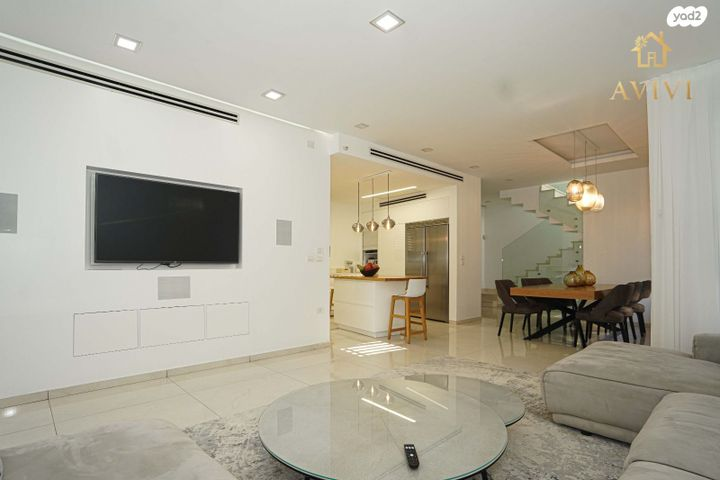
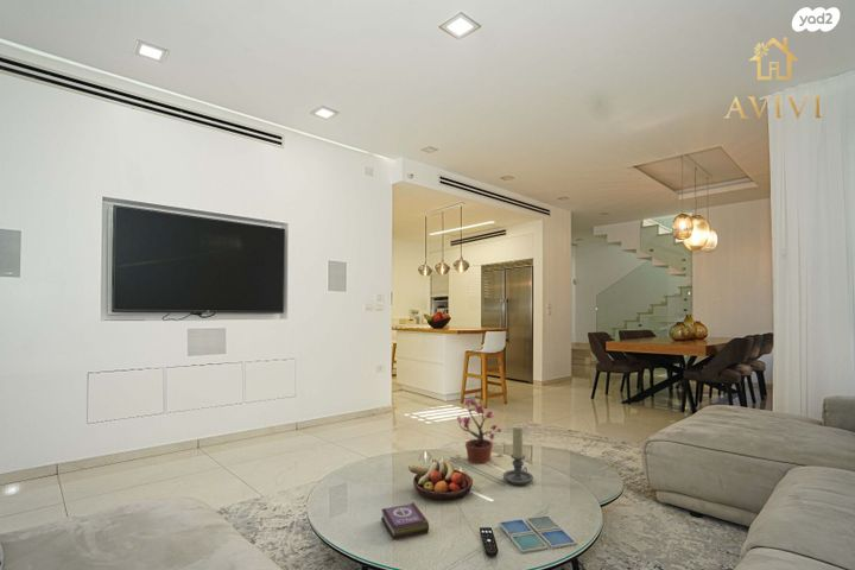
+ potted plant [455,398,502,464]
+ drink coaster [498,514,578,555]
+ candle holder [502,424,534,486]
+ book [380,501,430,542]
+ fruit bowl [407,458,474,501]
